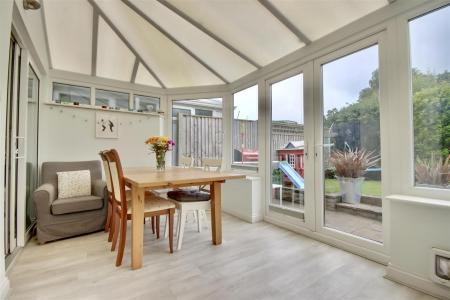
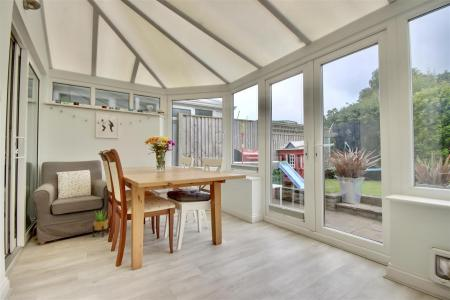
+ potted plant [92,210,110,238]
